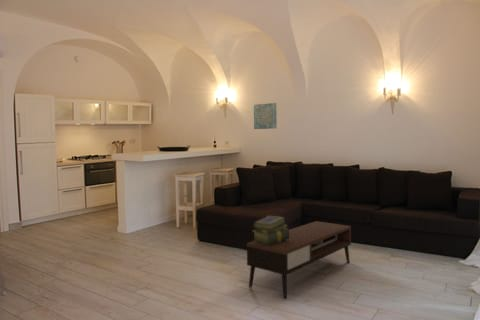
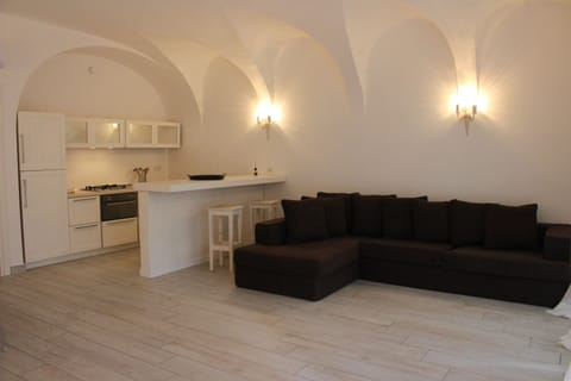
- coffee table [246,220,352,299]
- stack of books [252,215,290,245]
- wall art [253,102,278,130]
